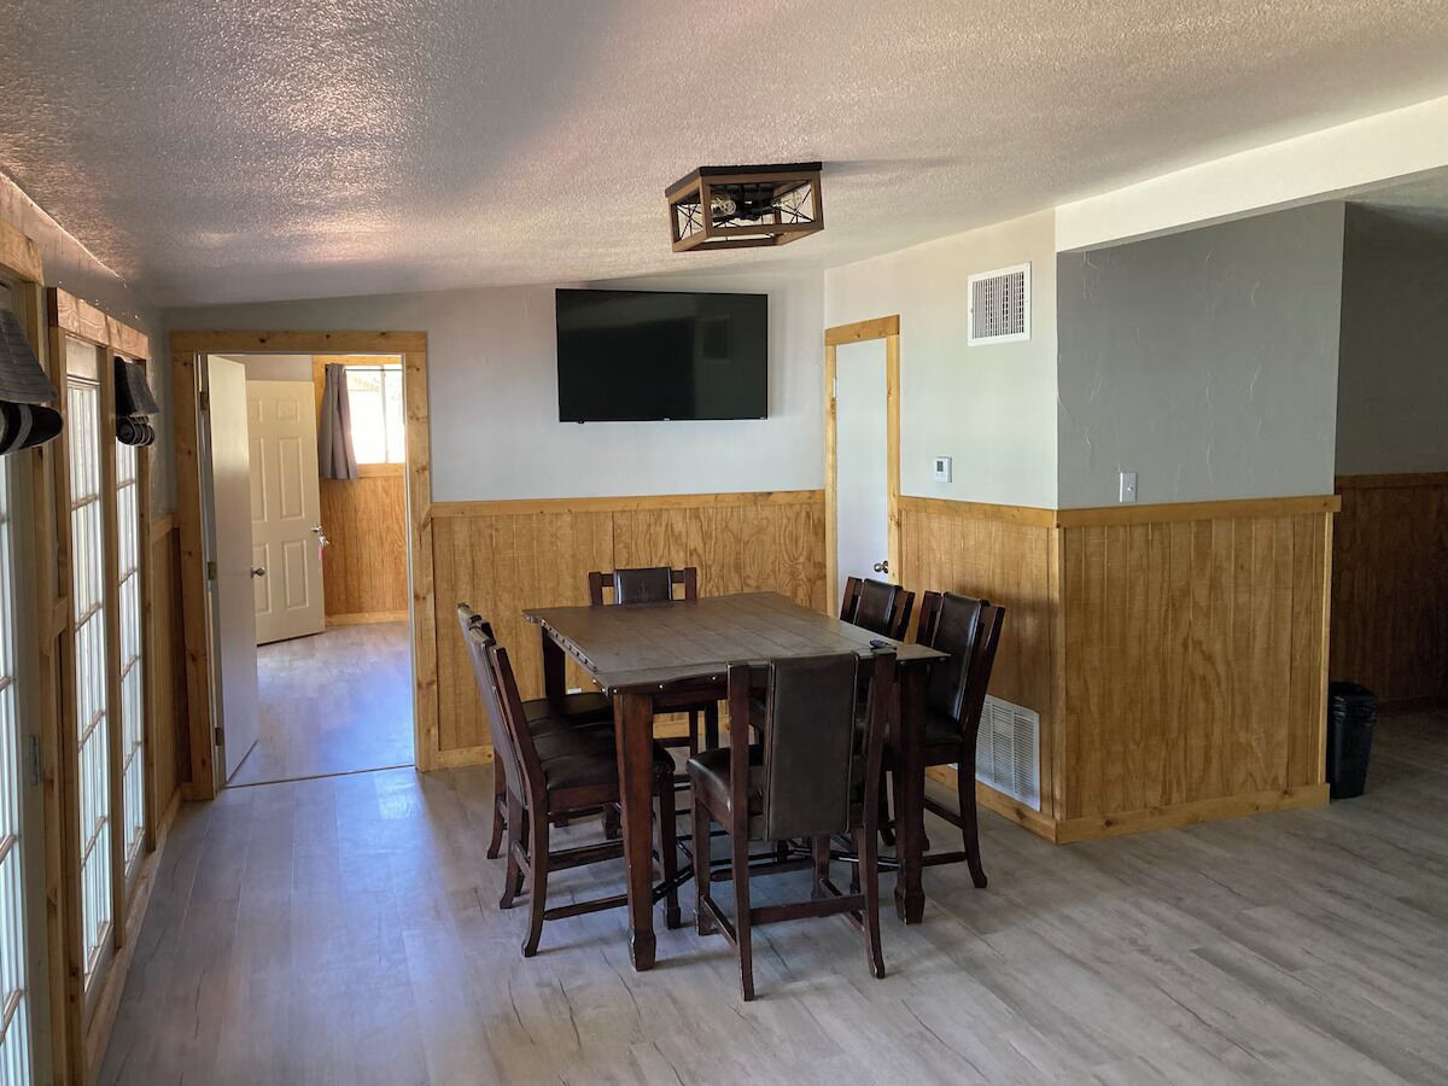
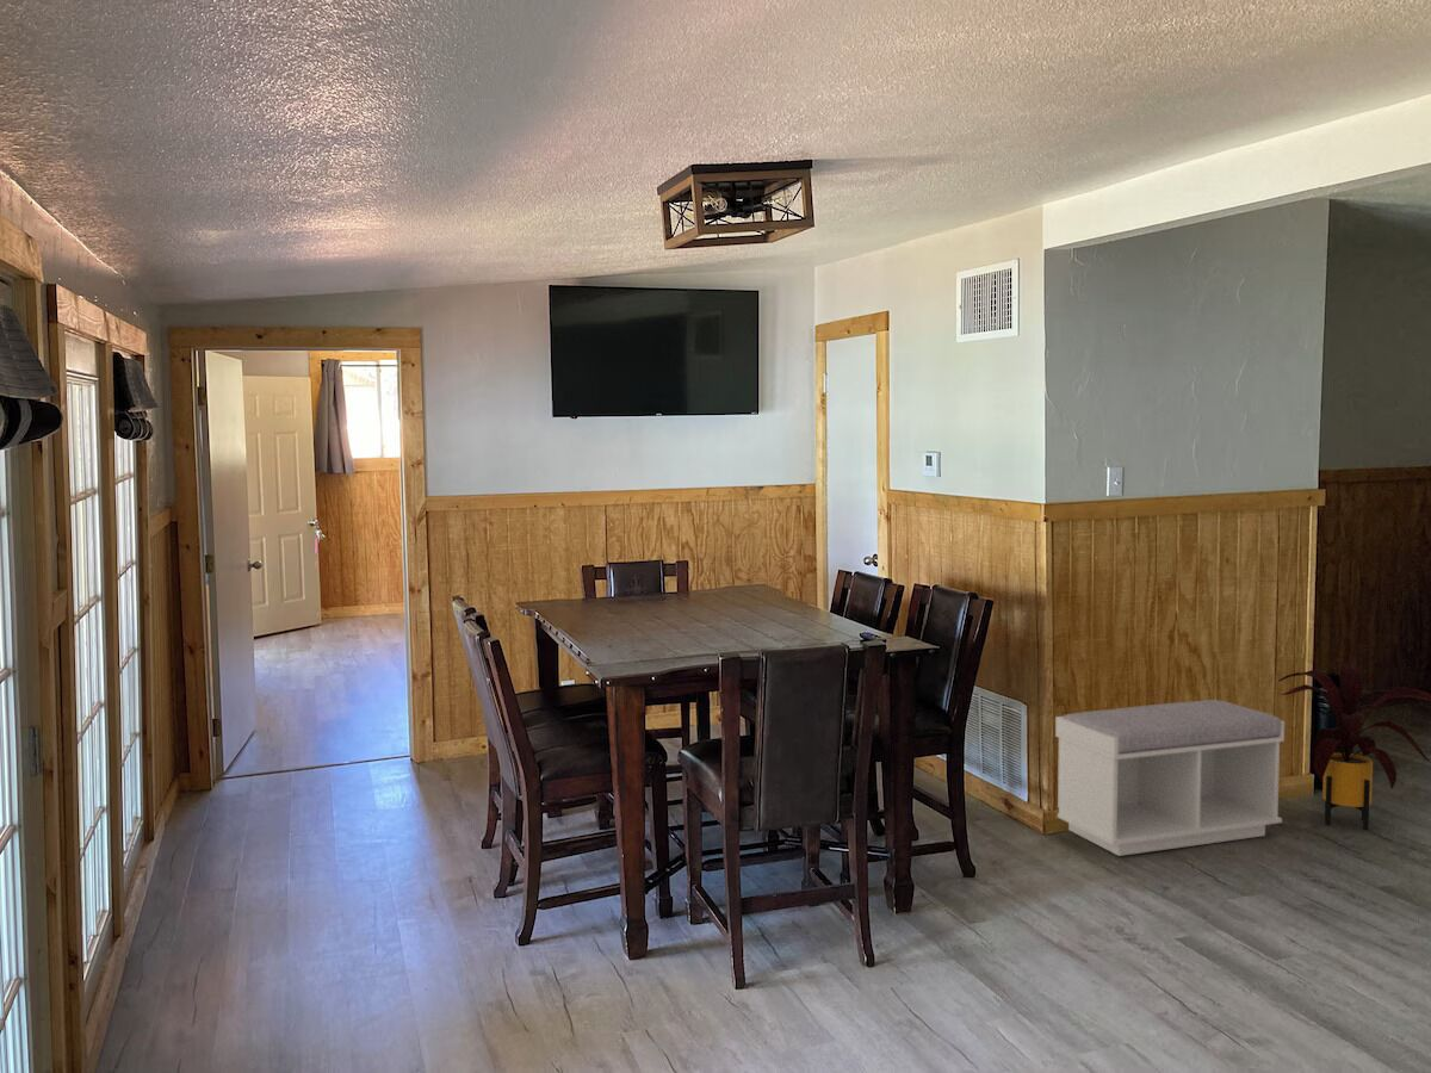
+ house plant [1277,662,1431,831]
+ bench [1054,699,1286,857]
